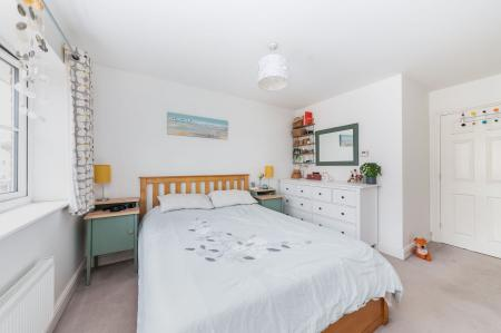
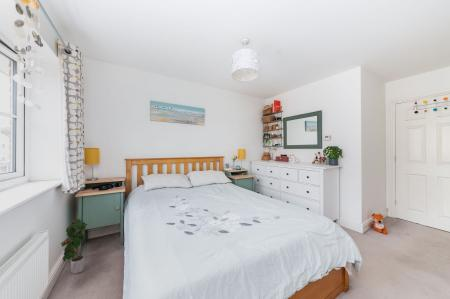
+ potted plant [60,218,88,275]
